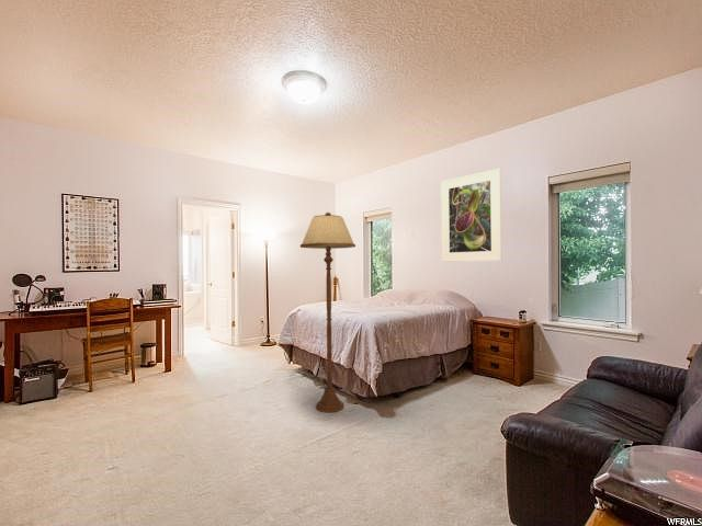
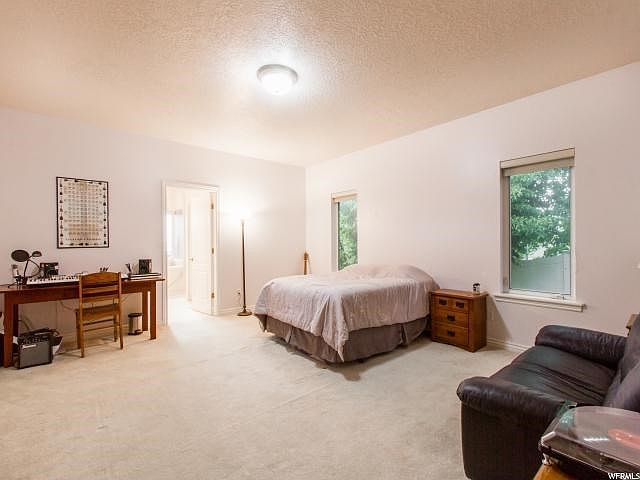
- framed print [440,168,502,263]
- floor lamp [299,211,356,413]
